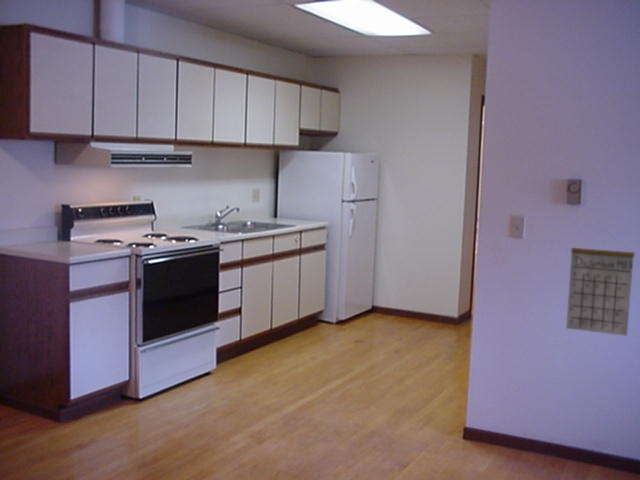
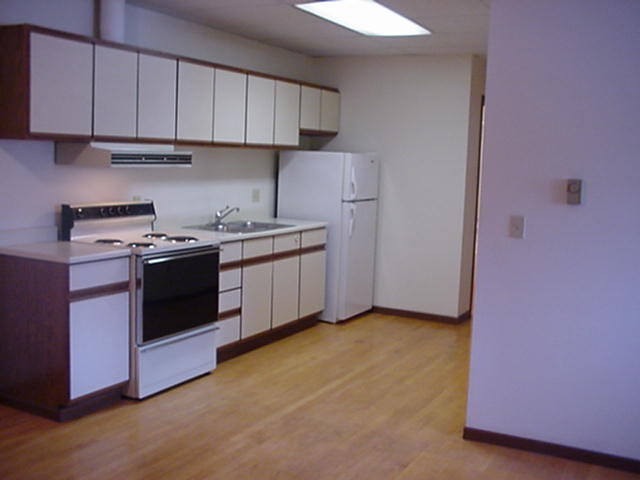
- calendar [565,230,636,337]
